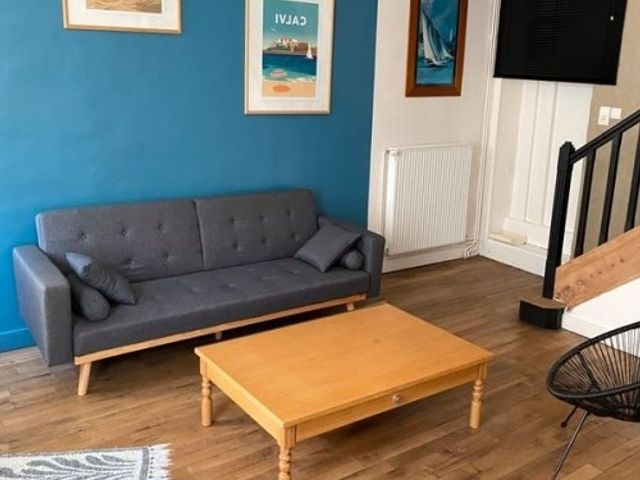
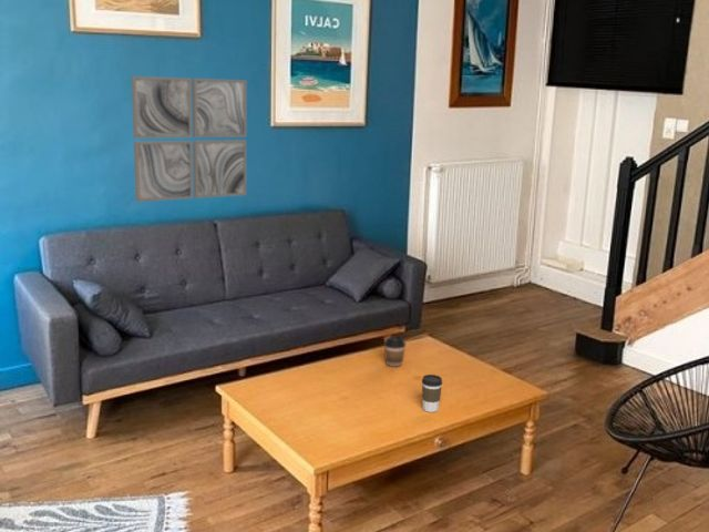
+ coffee cup [421,374,443,413]
+ coffee cup [383,334,407,368]
+ wall art [131,75,248,203]
